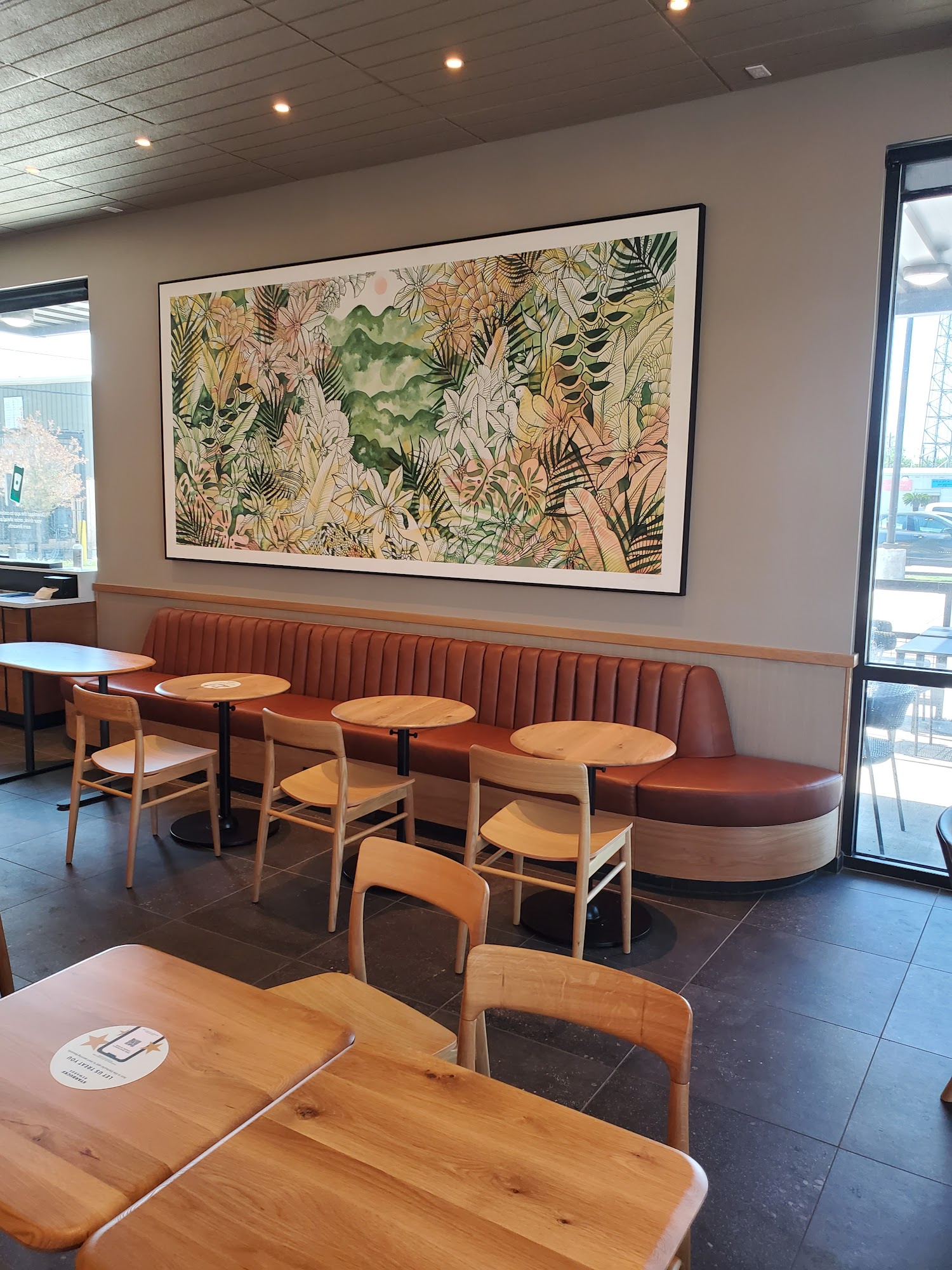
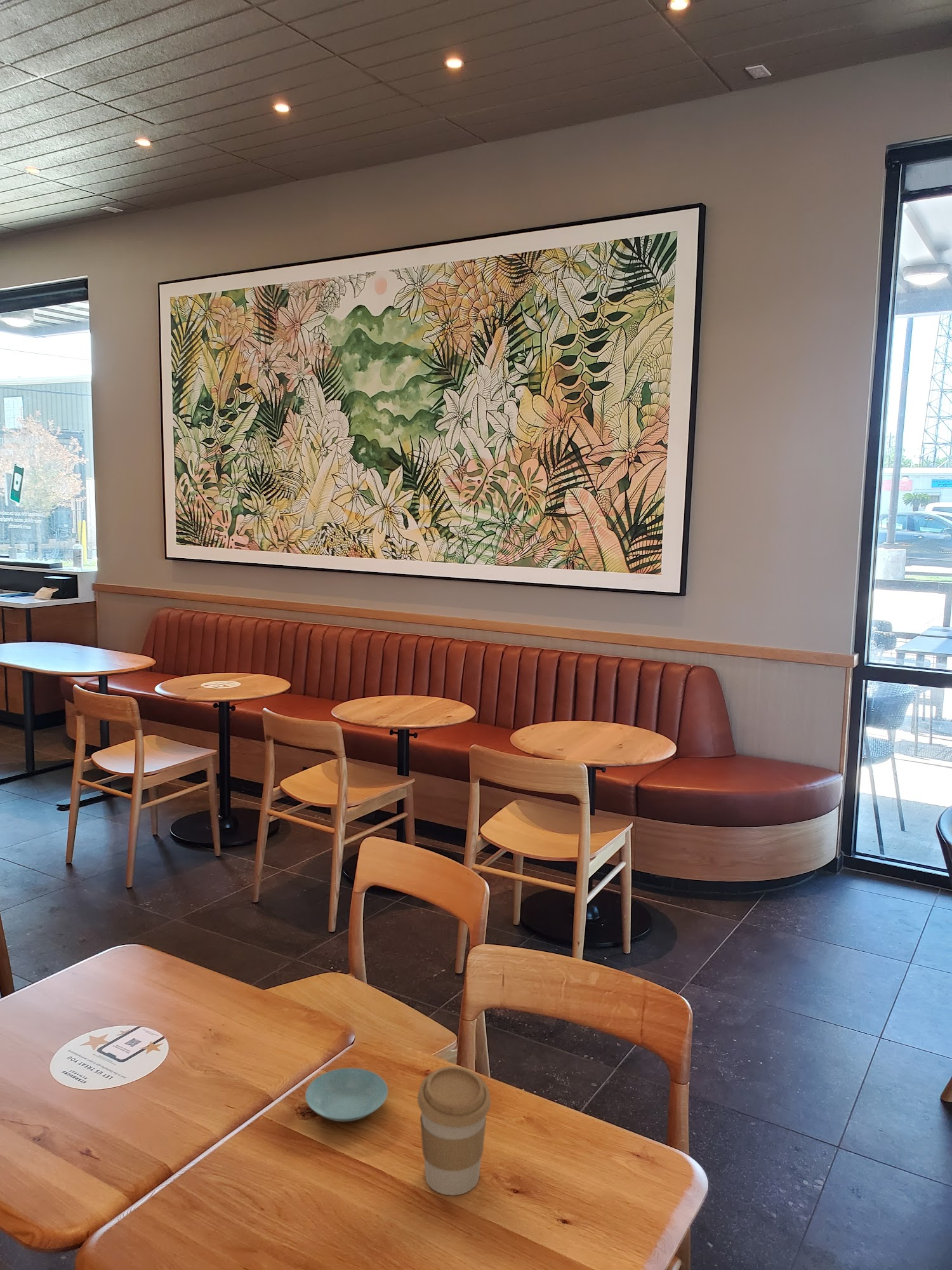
+ coffee cup [417,1066,491,1196]
+ saucer [305,1067,388,1122]
